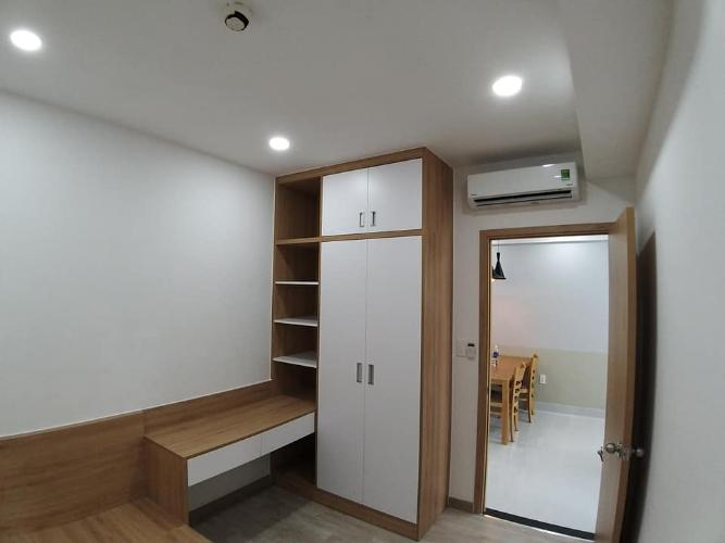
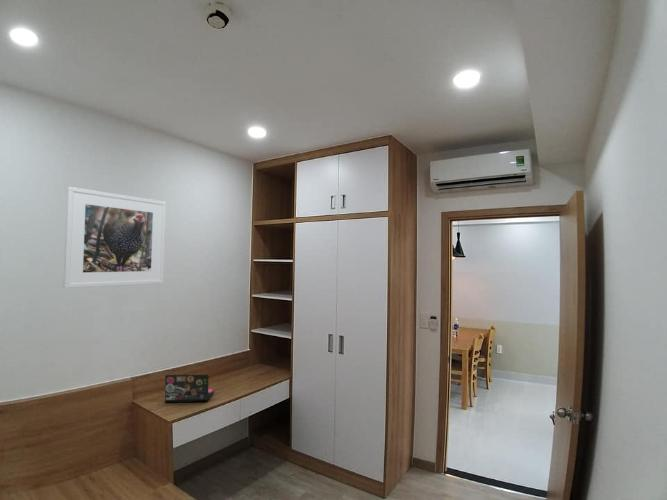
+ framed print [62,186,167,289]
+ laptop [164,374,215,403]
